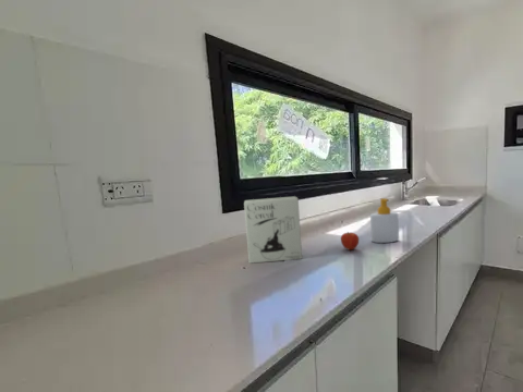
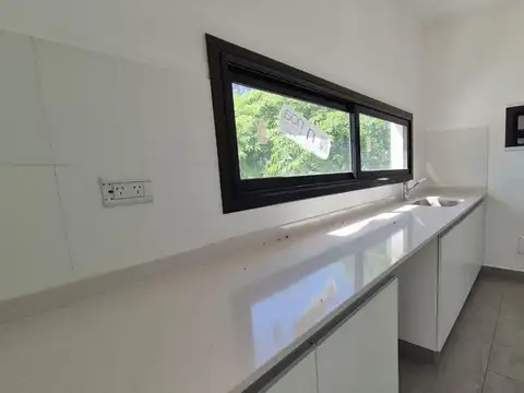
- fruit [340,231,360,252]
- cereal box [243,195,303,265]
- soap bottle [369,197,400,244]
